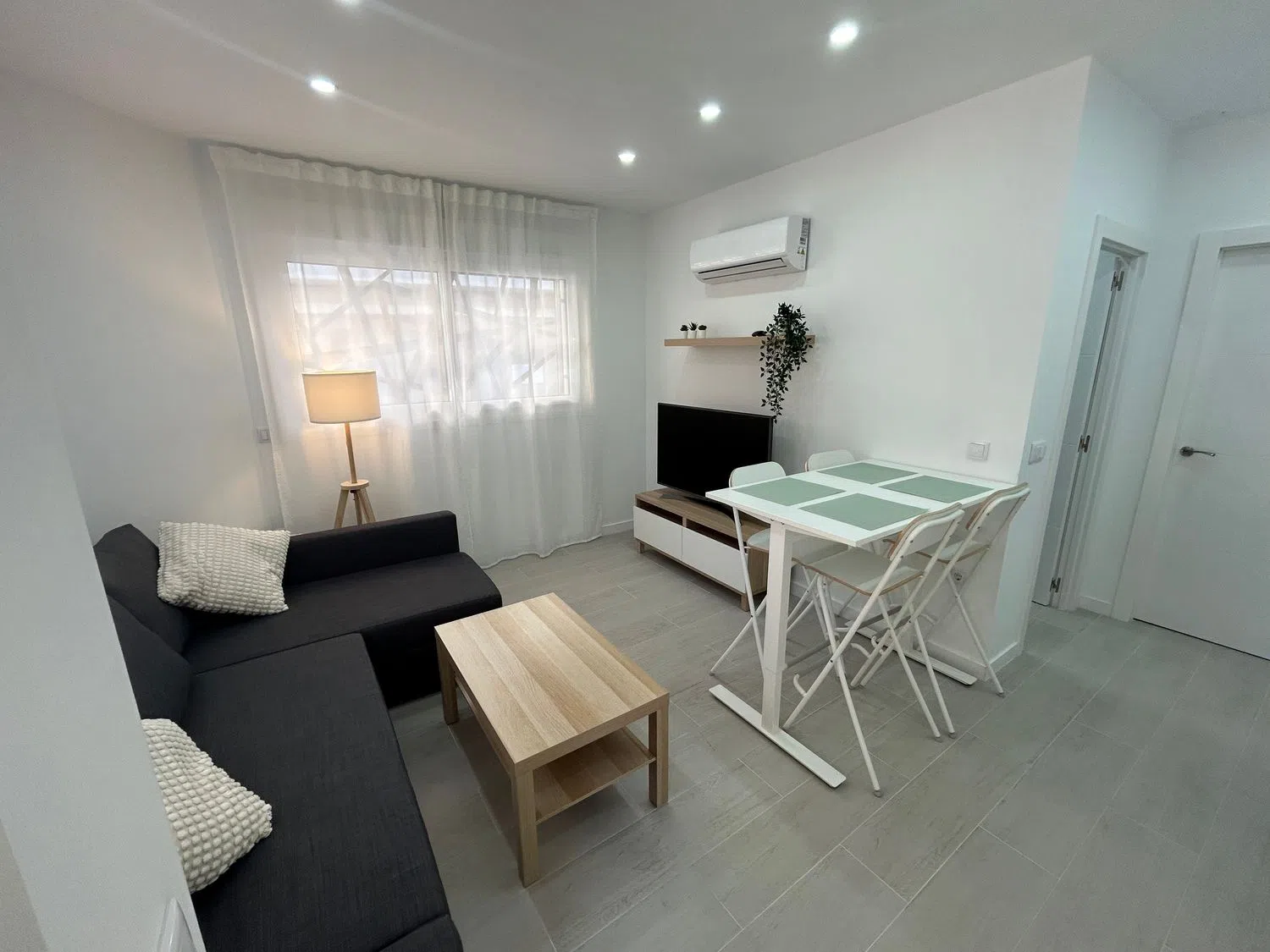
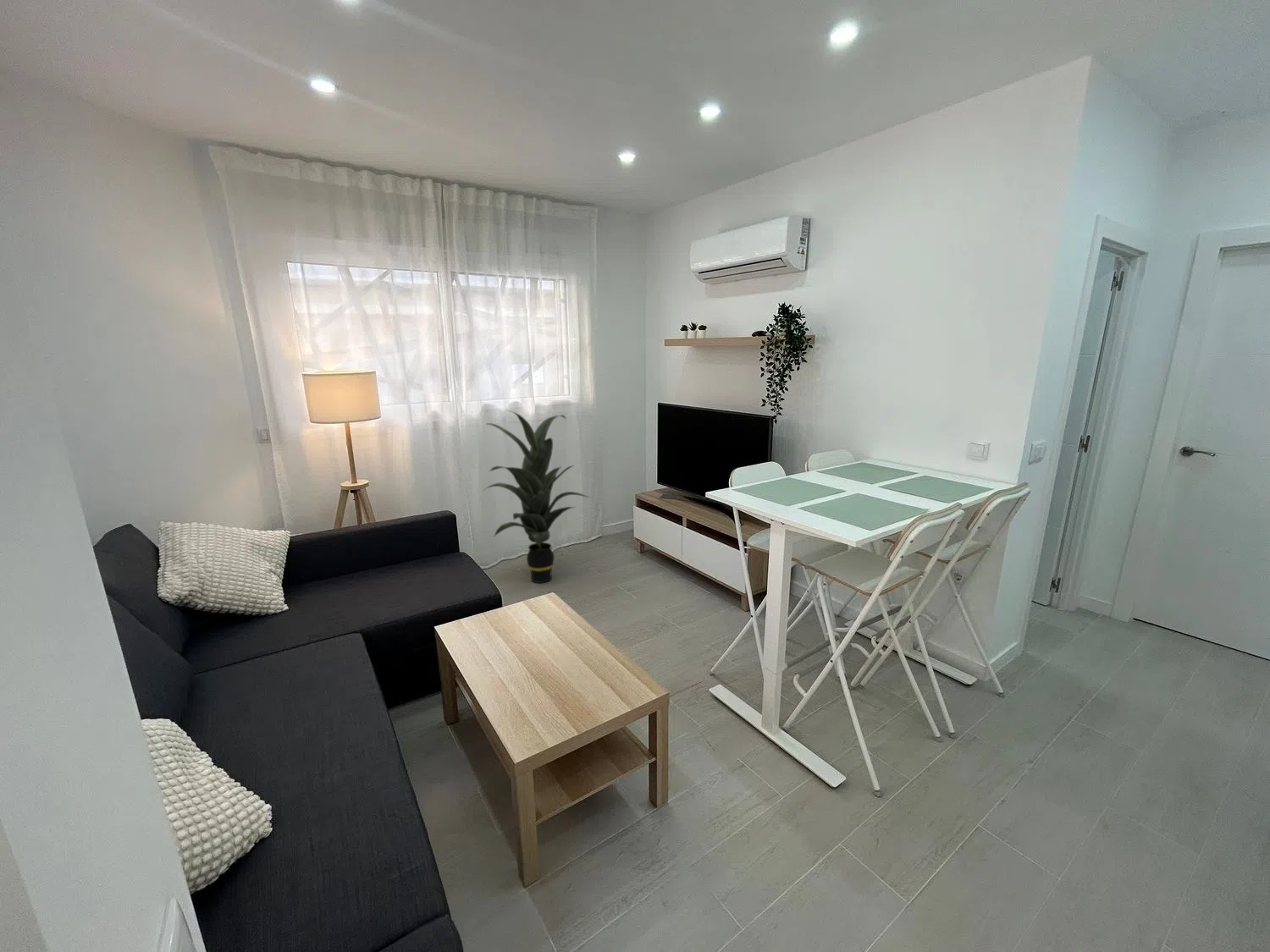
+ indoor plant [483,410,590,584]
